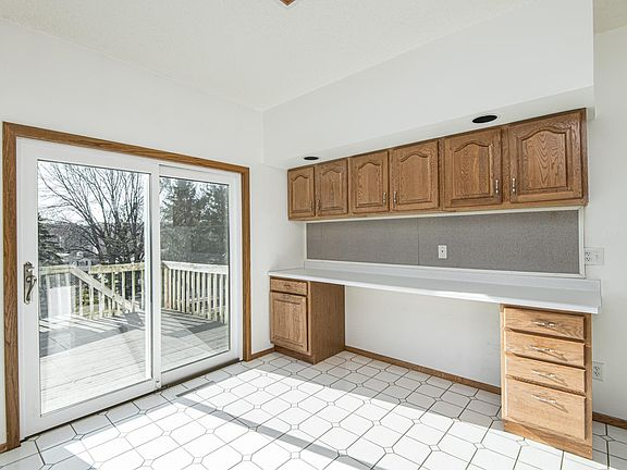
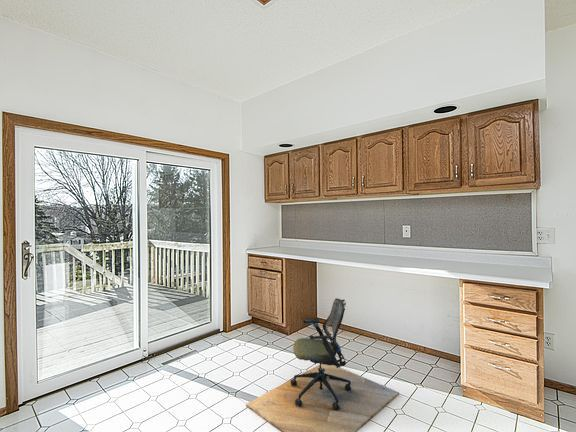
+ office chair [245,297,400,432]
